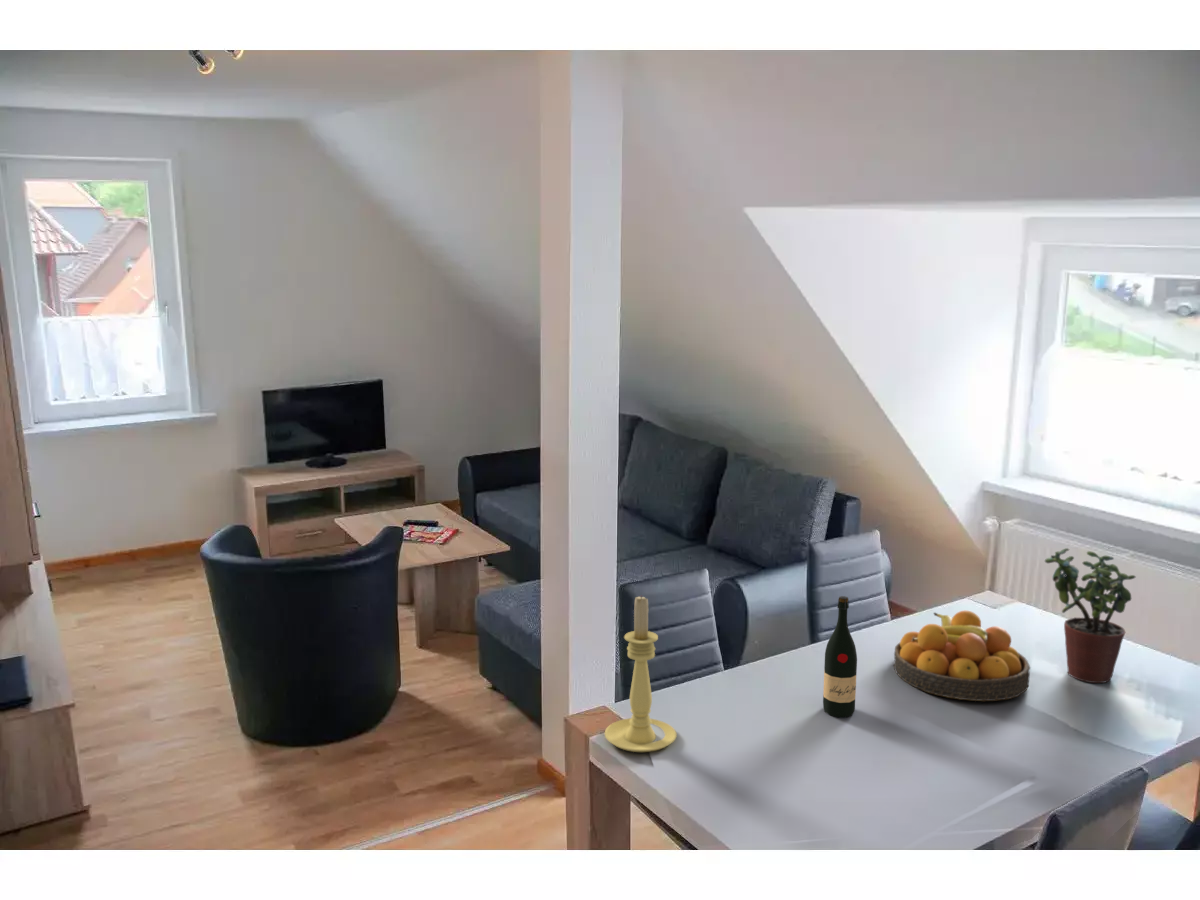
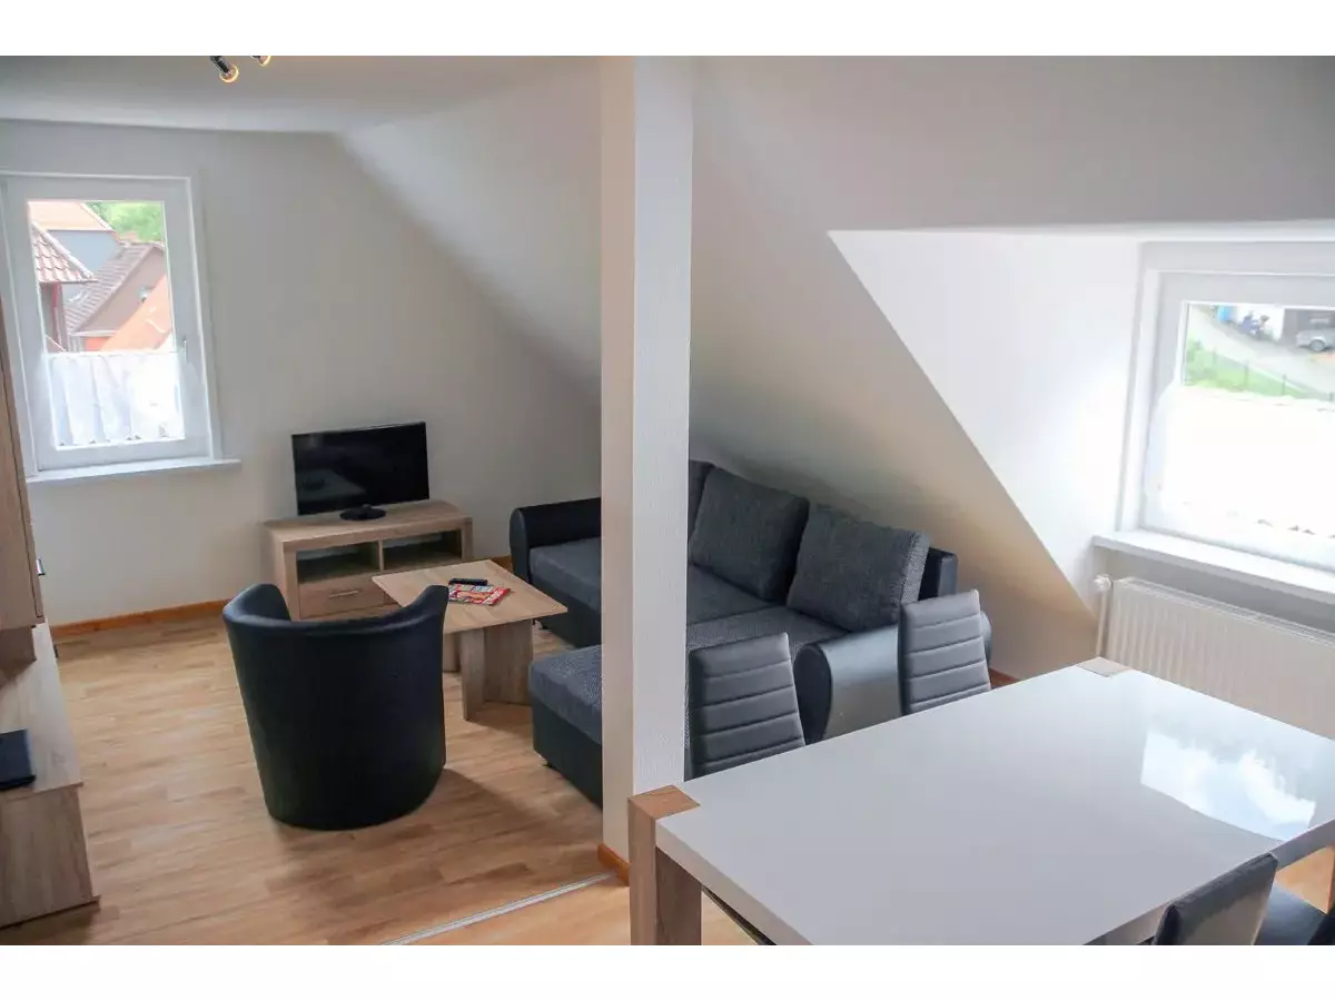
- wine bottle [822,595,858,719]
- fruit bowl [893,610,1031,702]
- candle holder [604,595,677,753]
- potted plant [1044,547,1137,684]
